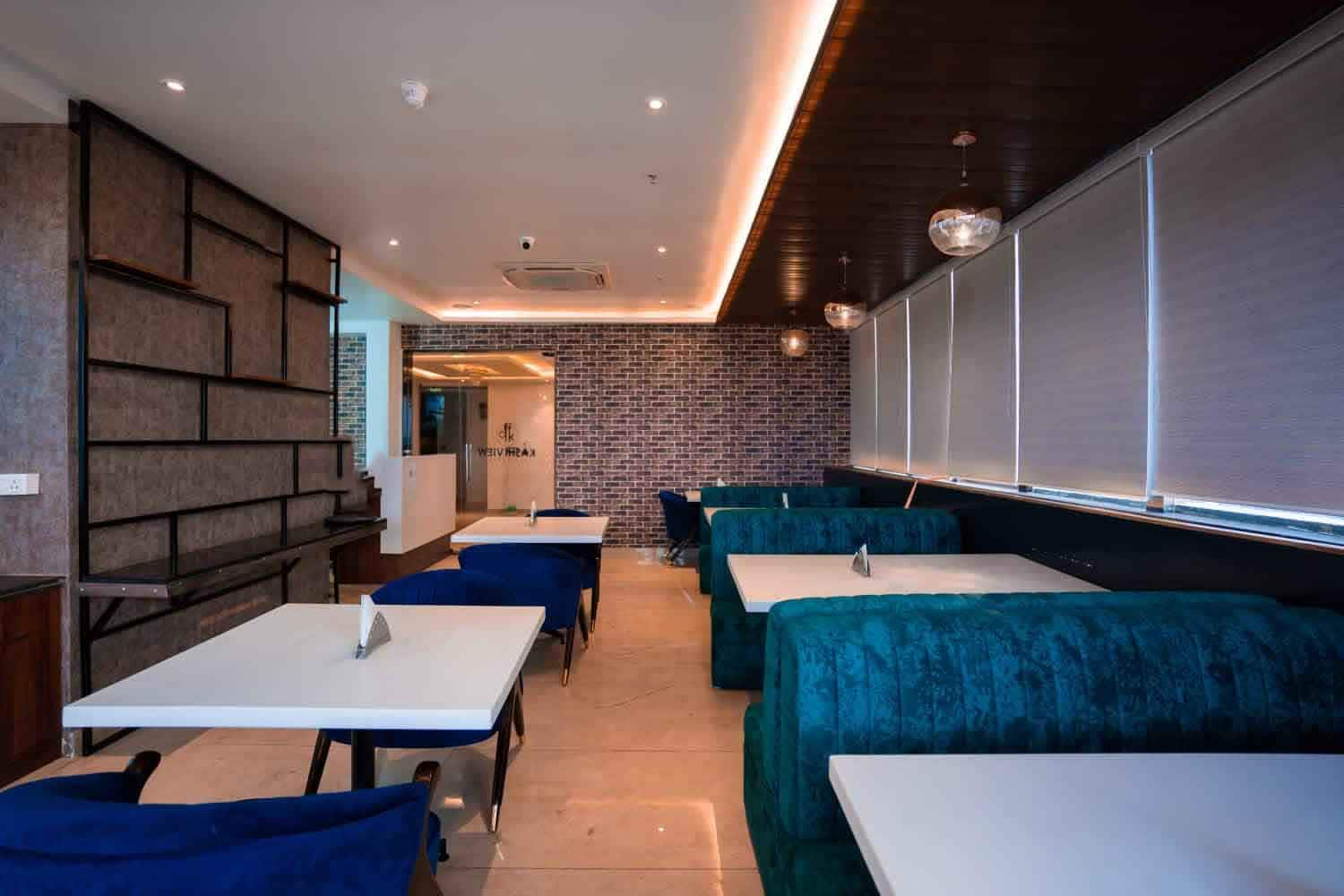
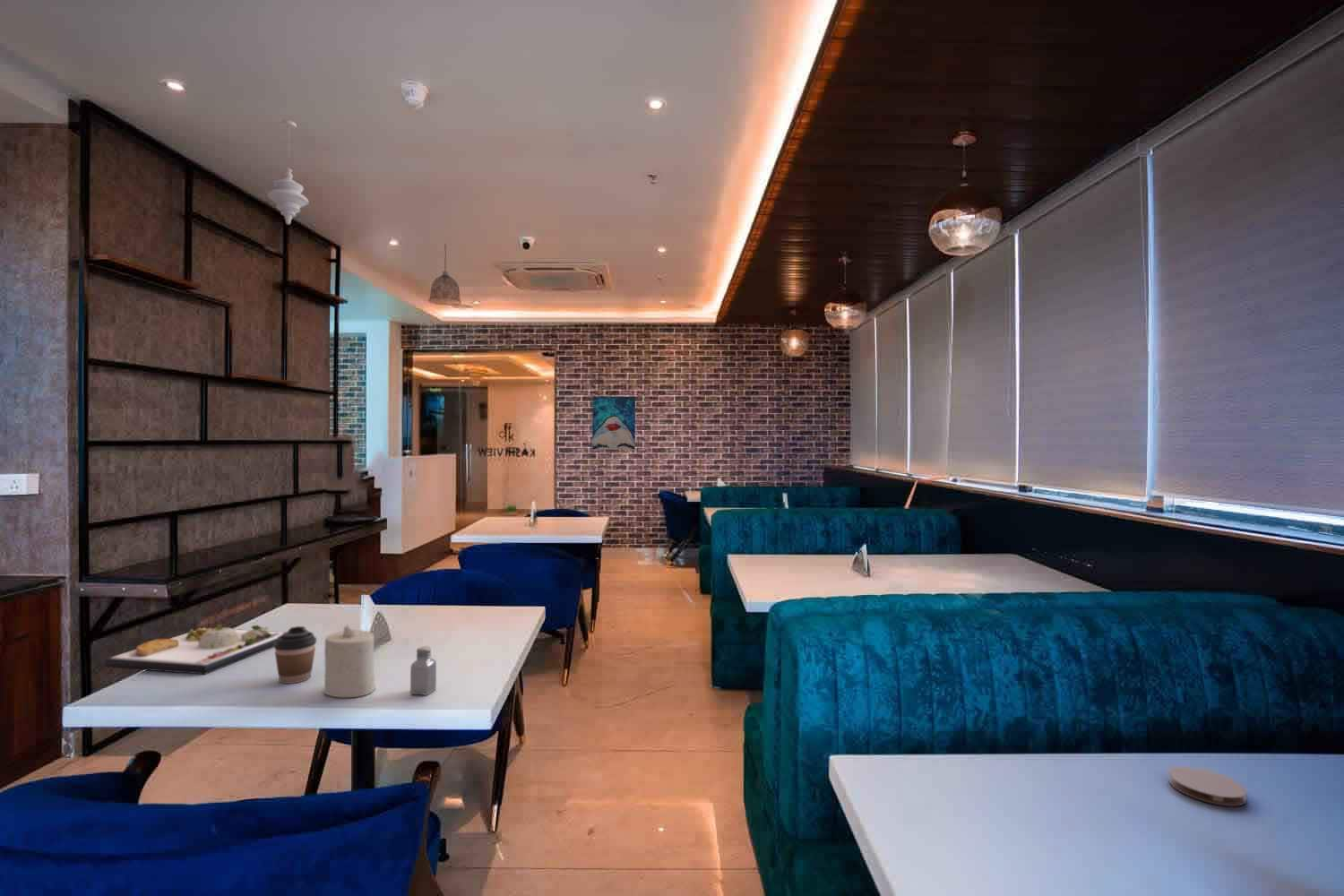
+ pendant light [267,119,309,226]
+ pendant lamp [427,243,462,306]
+ dinner plate [103,623,285,676]
+ saltshaker [409,646,437,696]
+ candle [323,624,376,699]
+ wall art [591,395,636,451]
+ coaster [1167,765,1247,807]
+ coffee cup [273,625,317,685]
